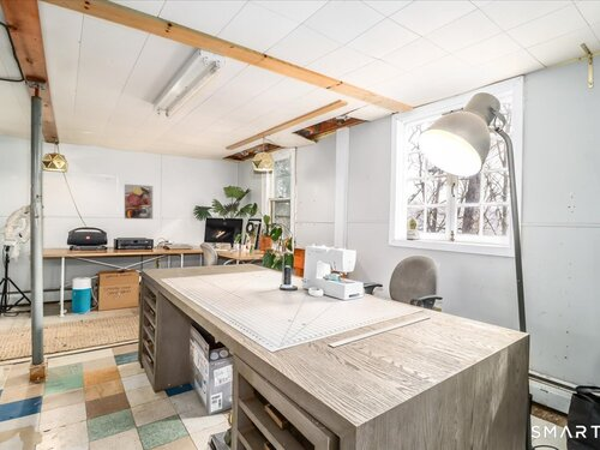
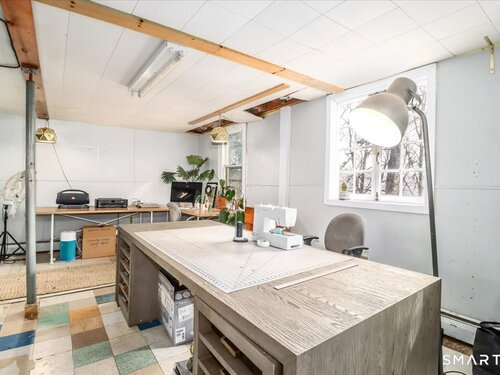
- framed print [124,184,154,220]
